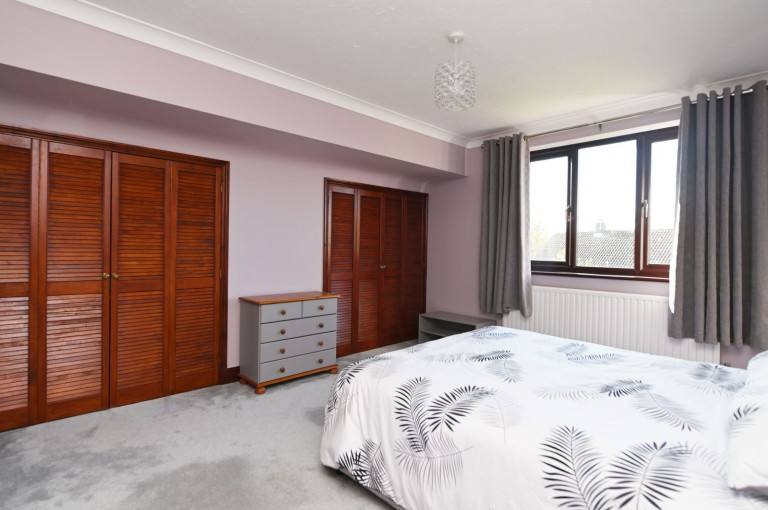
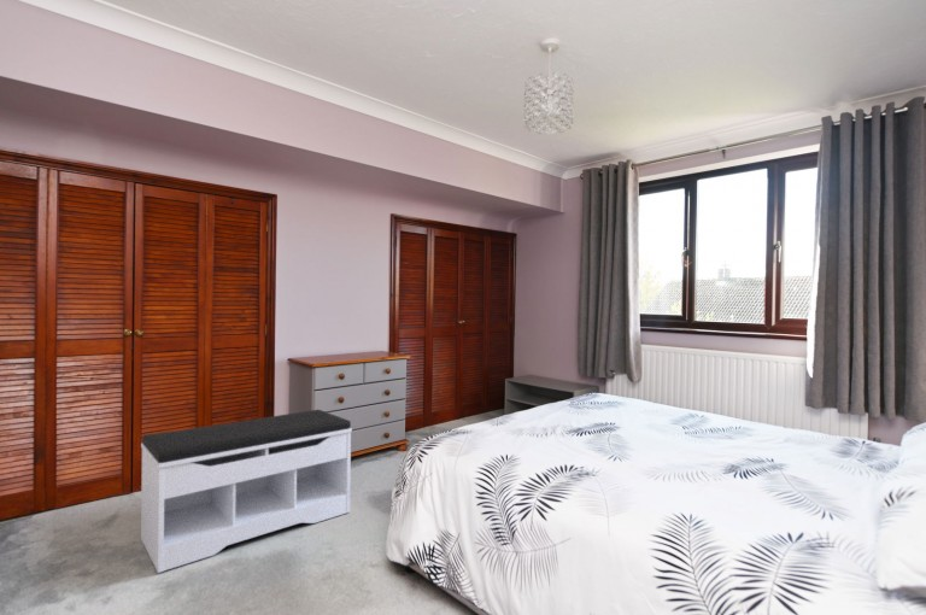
+ bench [140,409,353,574]
